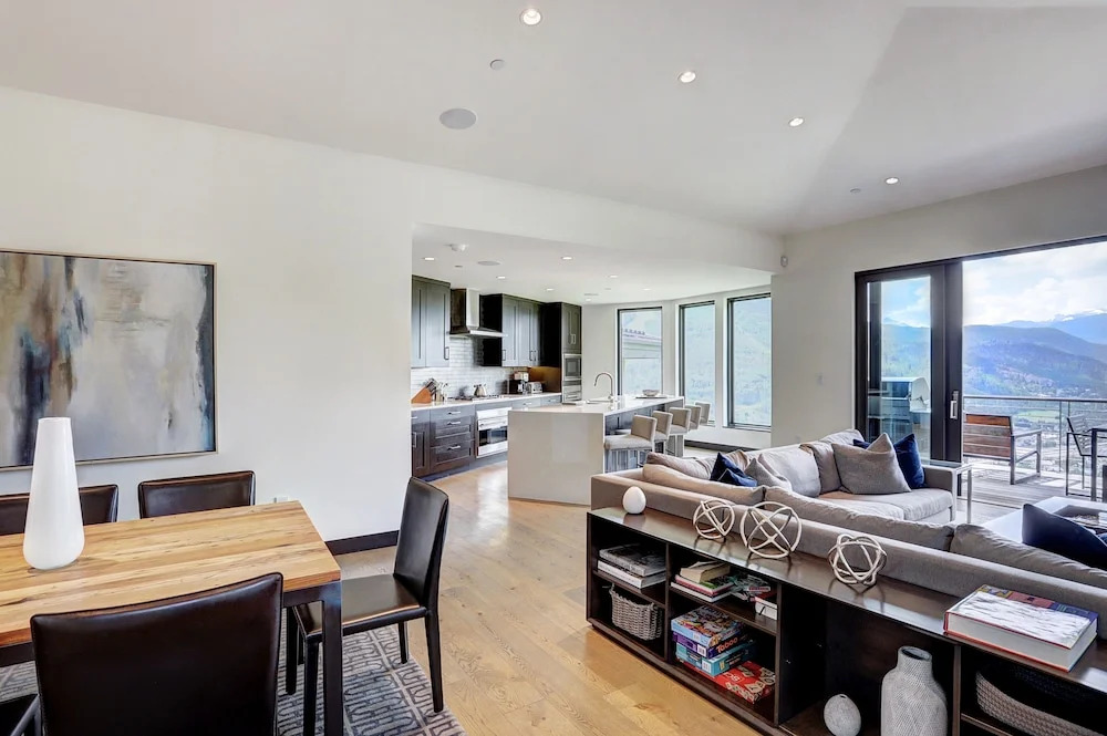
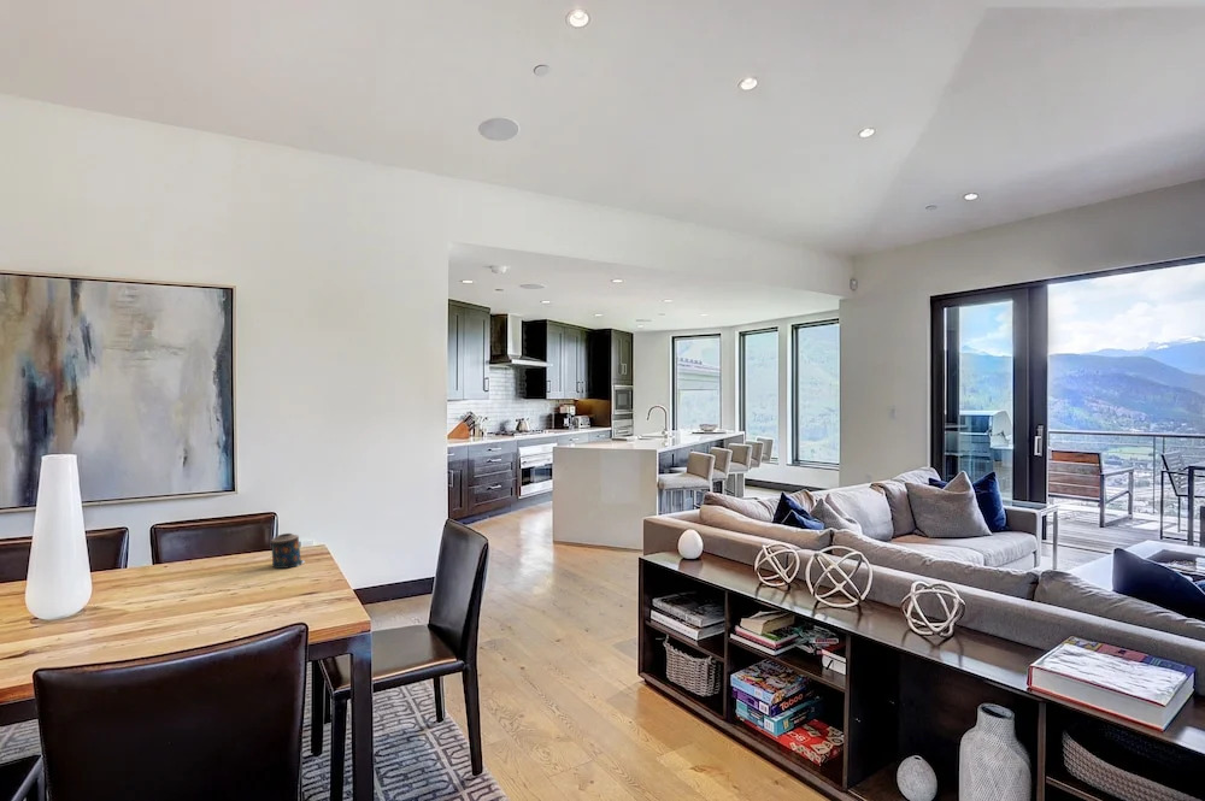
+ candle [270,532,306,570]
